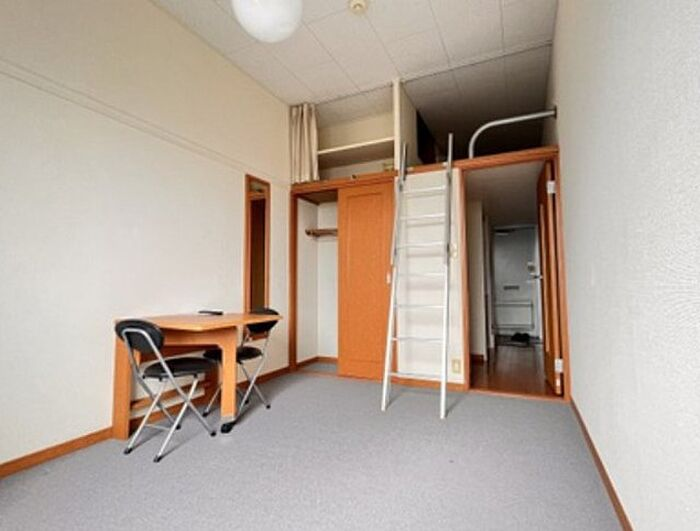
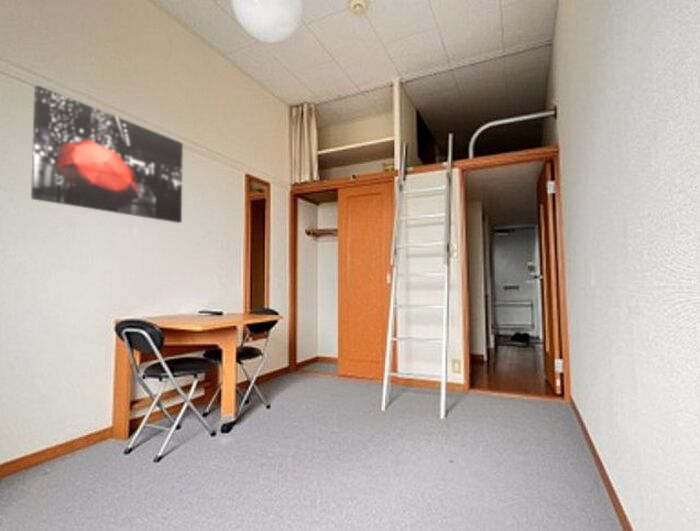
+ wall art [30,84,184,224]
